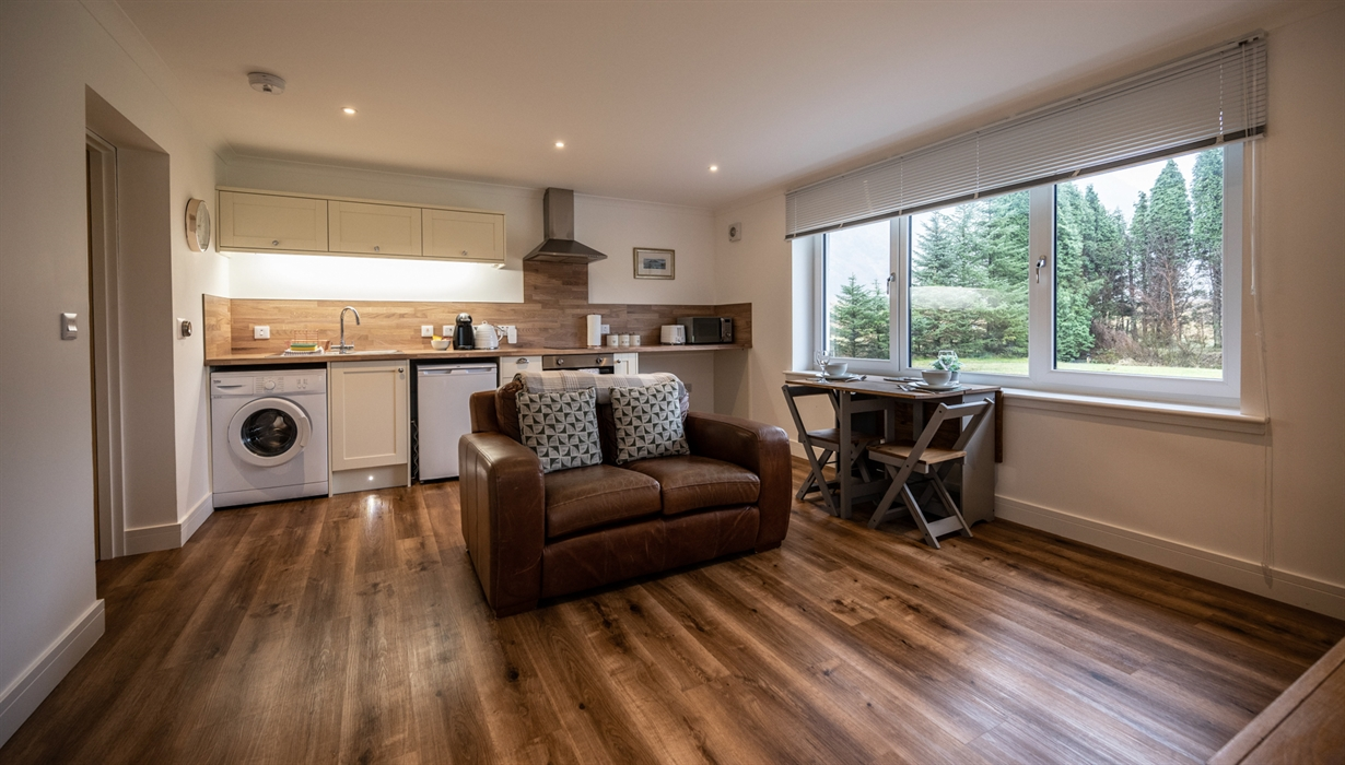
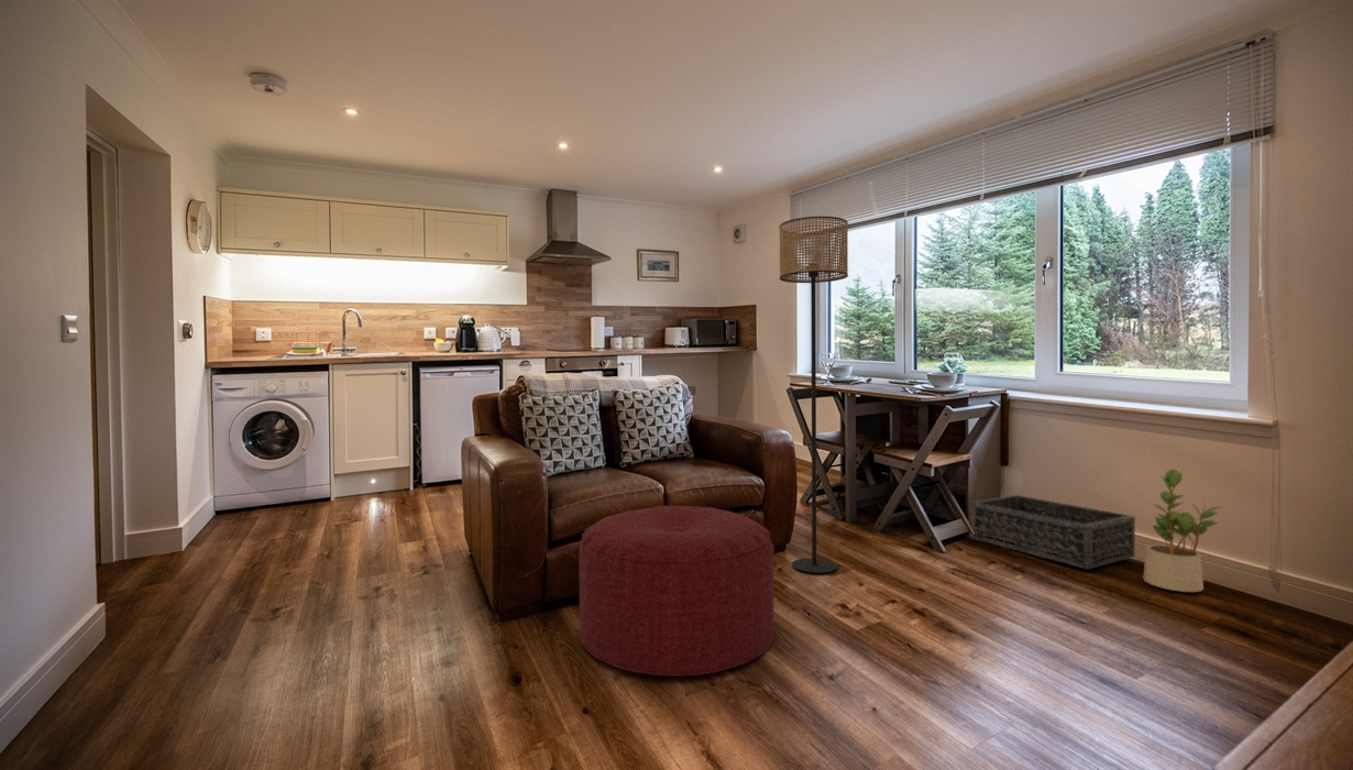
+ basket [968,494,1136,571]
+ potted plant [1142,469,1223,593]
+ ottoman [579,505,776,678]
+ floor lamp [778,216,849,574]
